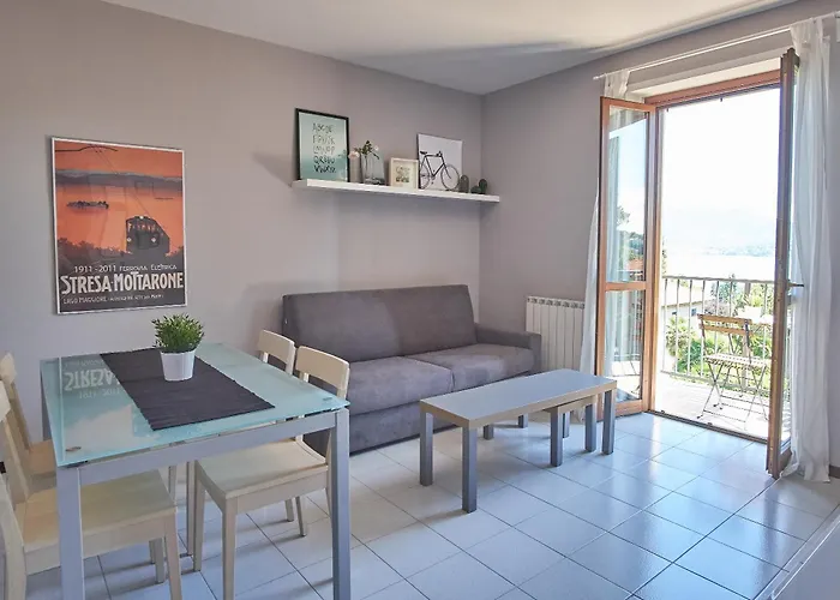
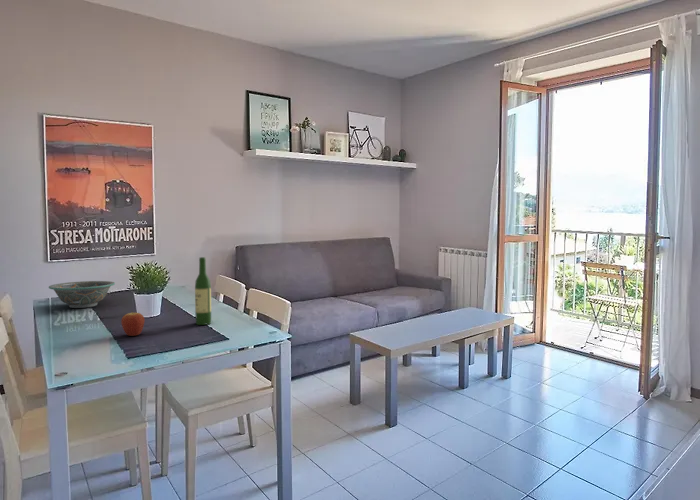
+ fruit [120,311,146,337]
+ decorative bowl [48,280,116,309]
+ wine bottle [194,256,212,326]
